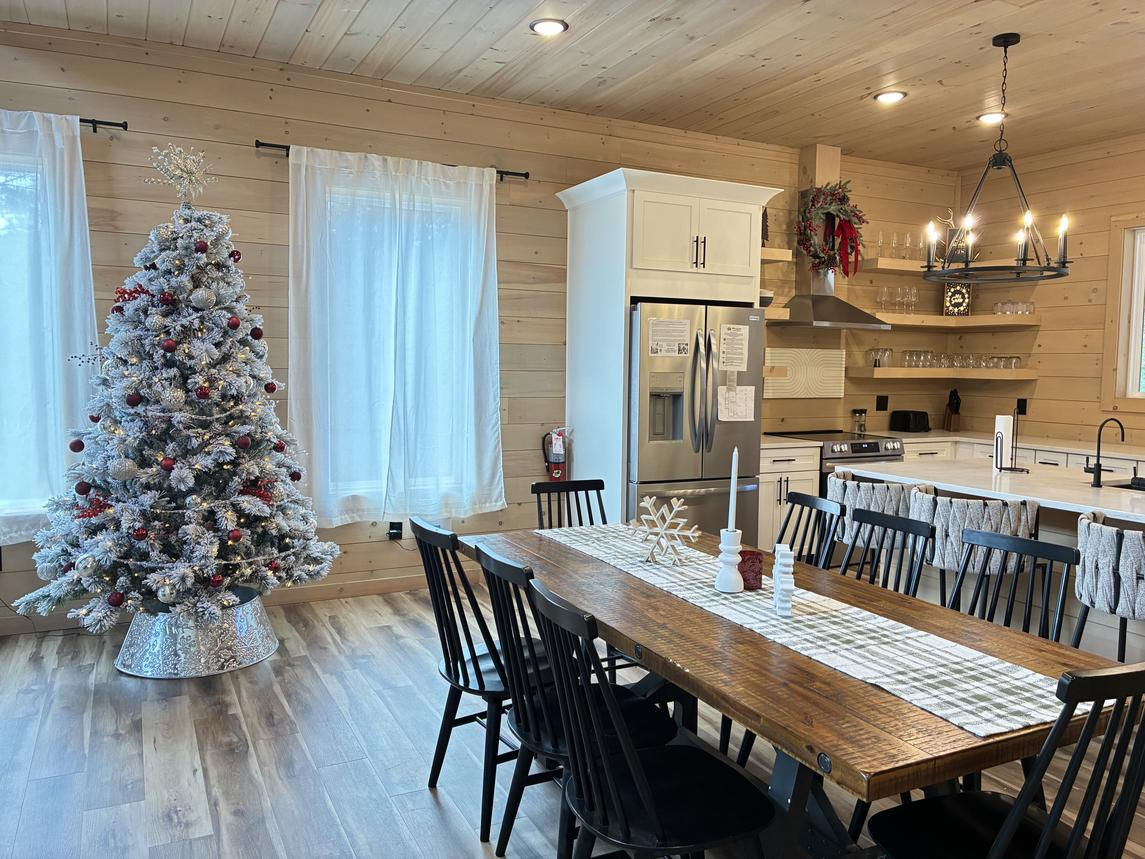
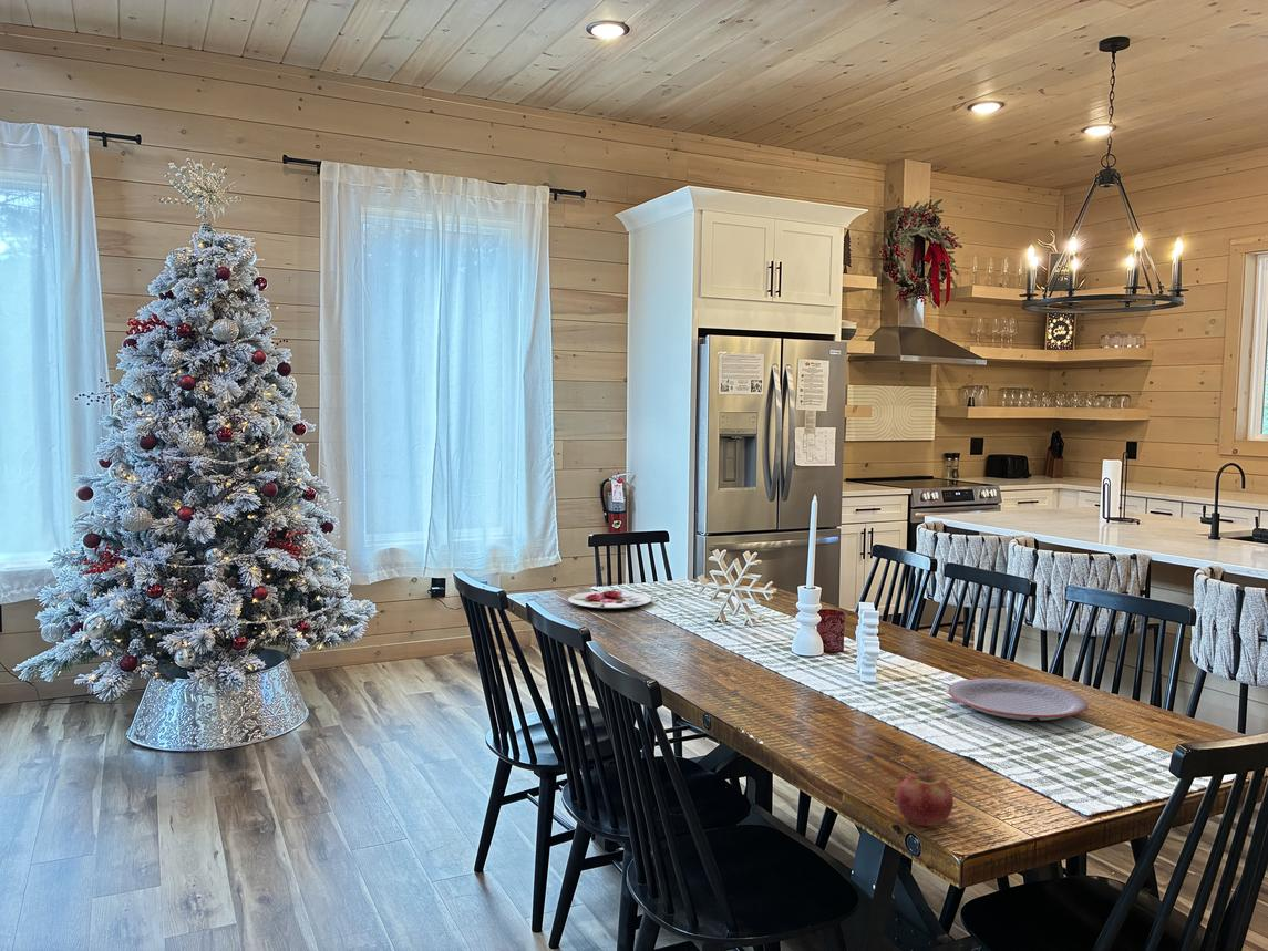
+ plate [947,678,1089,722]
+ apple [896,768,955,827]
+ plate [567,589,652,610]
